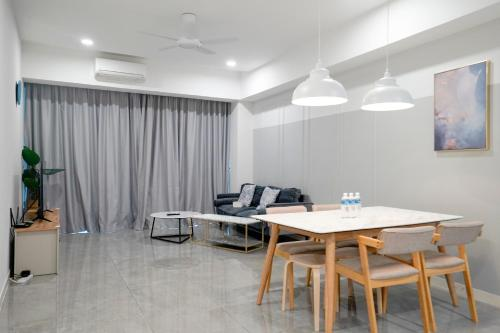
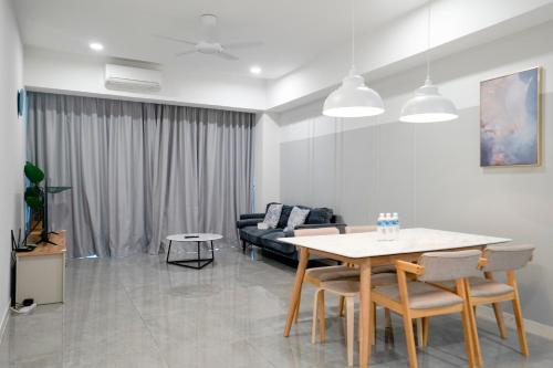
- coffee table [189,213,264,254]
